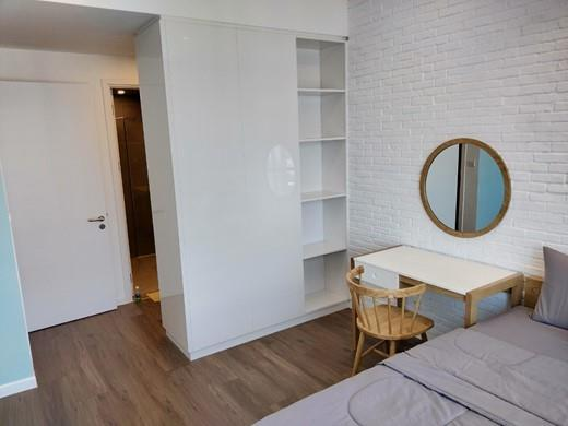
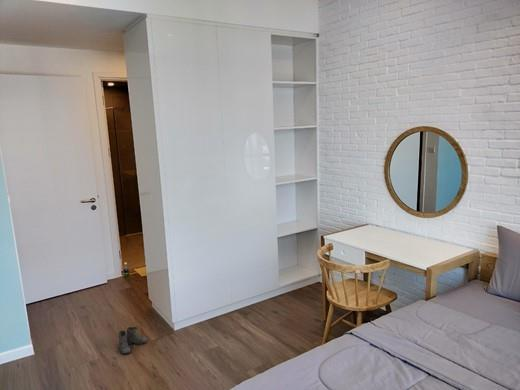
+ boots [114,326,148,355]
